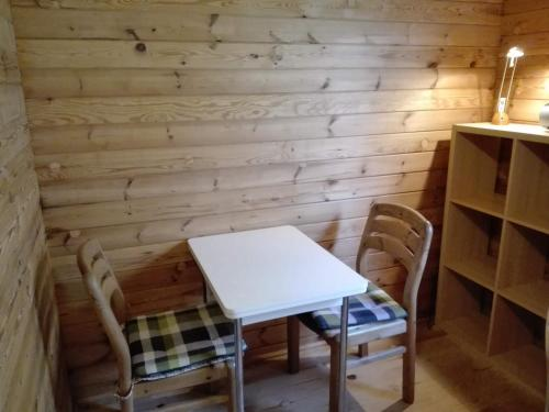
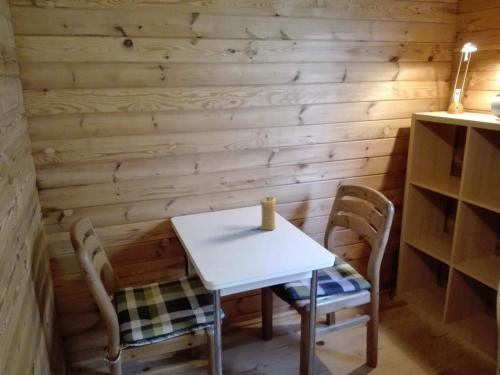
+ candle [257,195,277,231]
